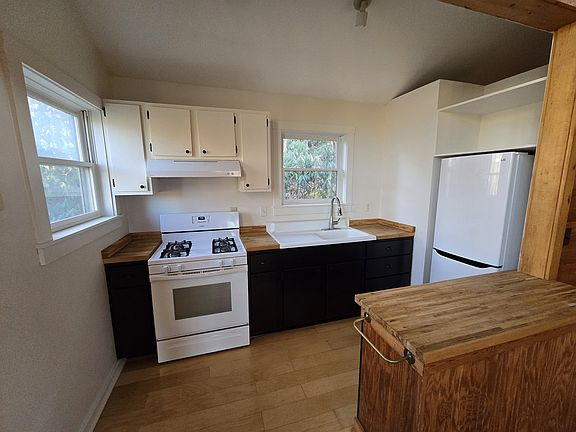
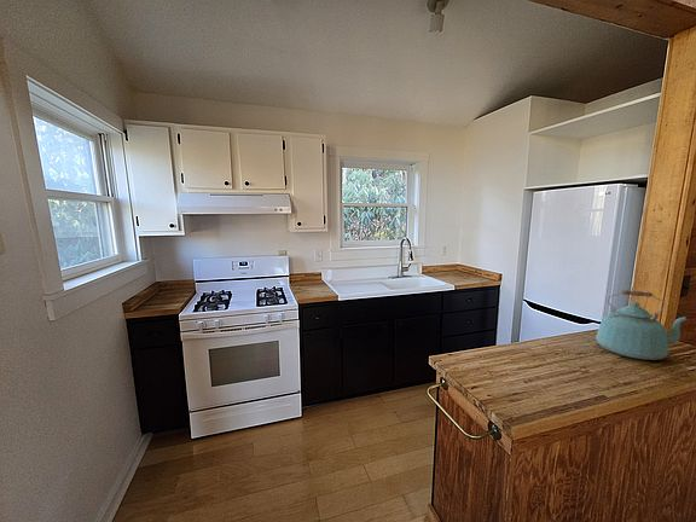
+ kettle [594,289,689,361]
